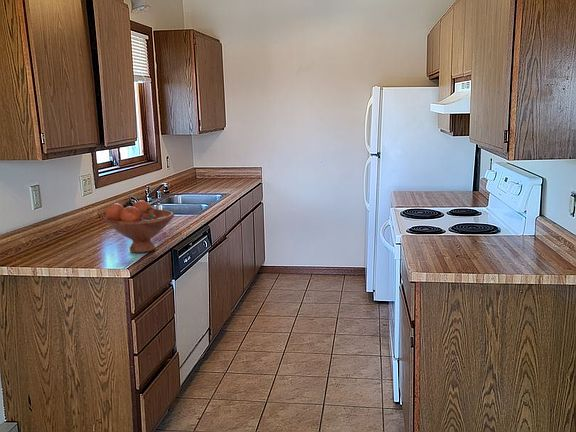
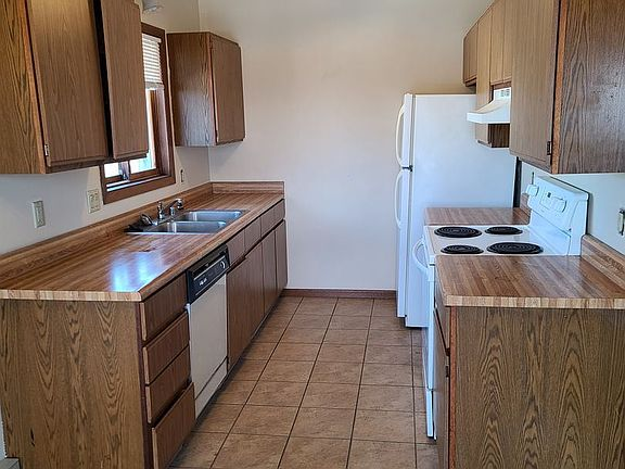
- fruit bowl [104,199,175,254]
